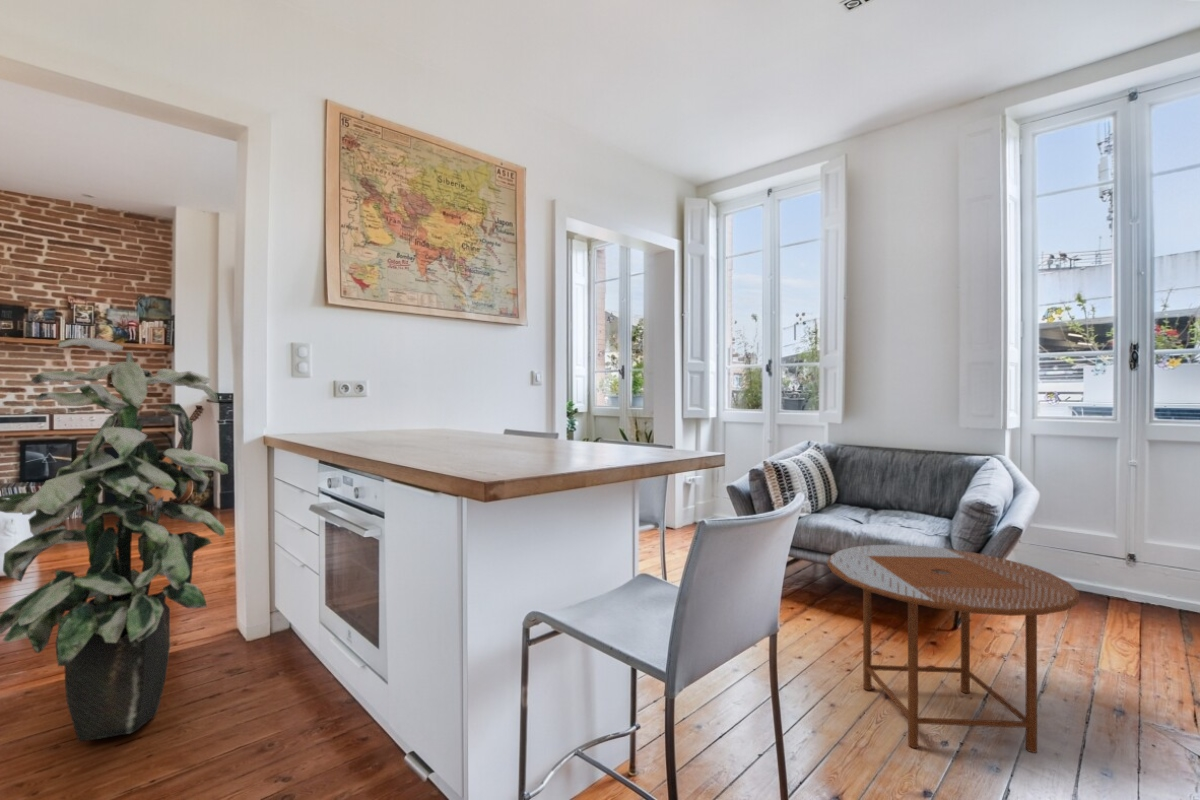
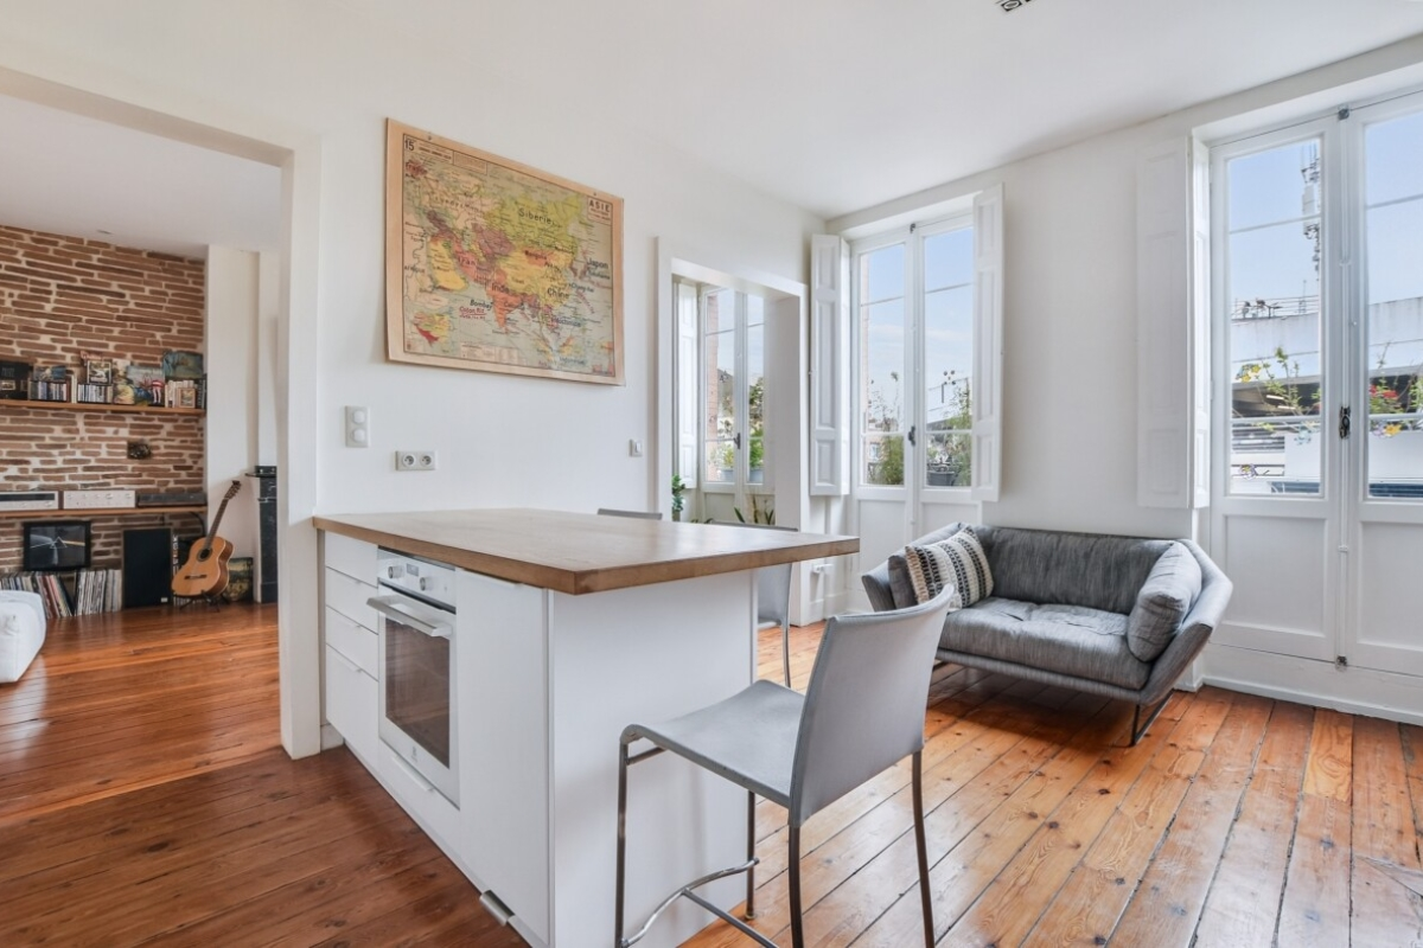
- indoor plant [0,337,229,742]
- side table [826,544,1081,754]
